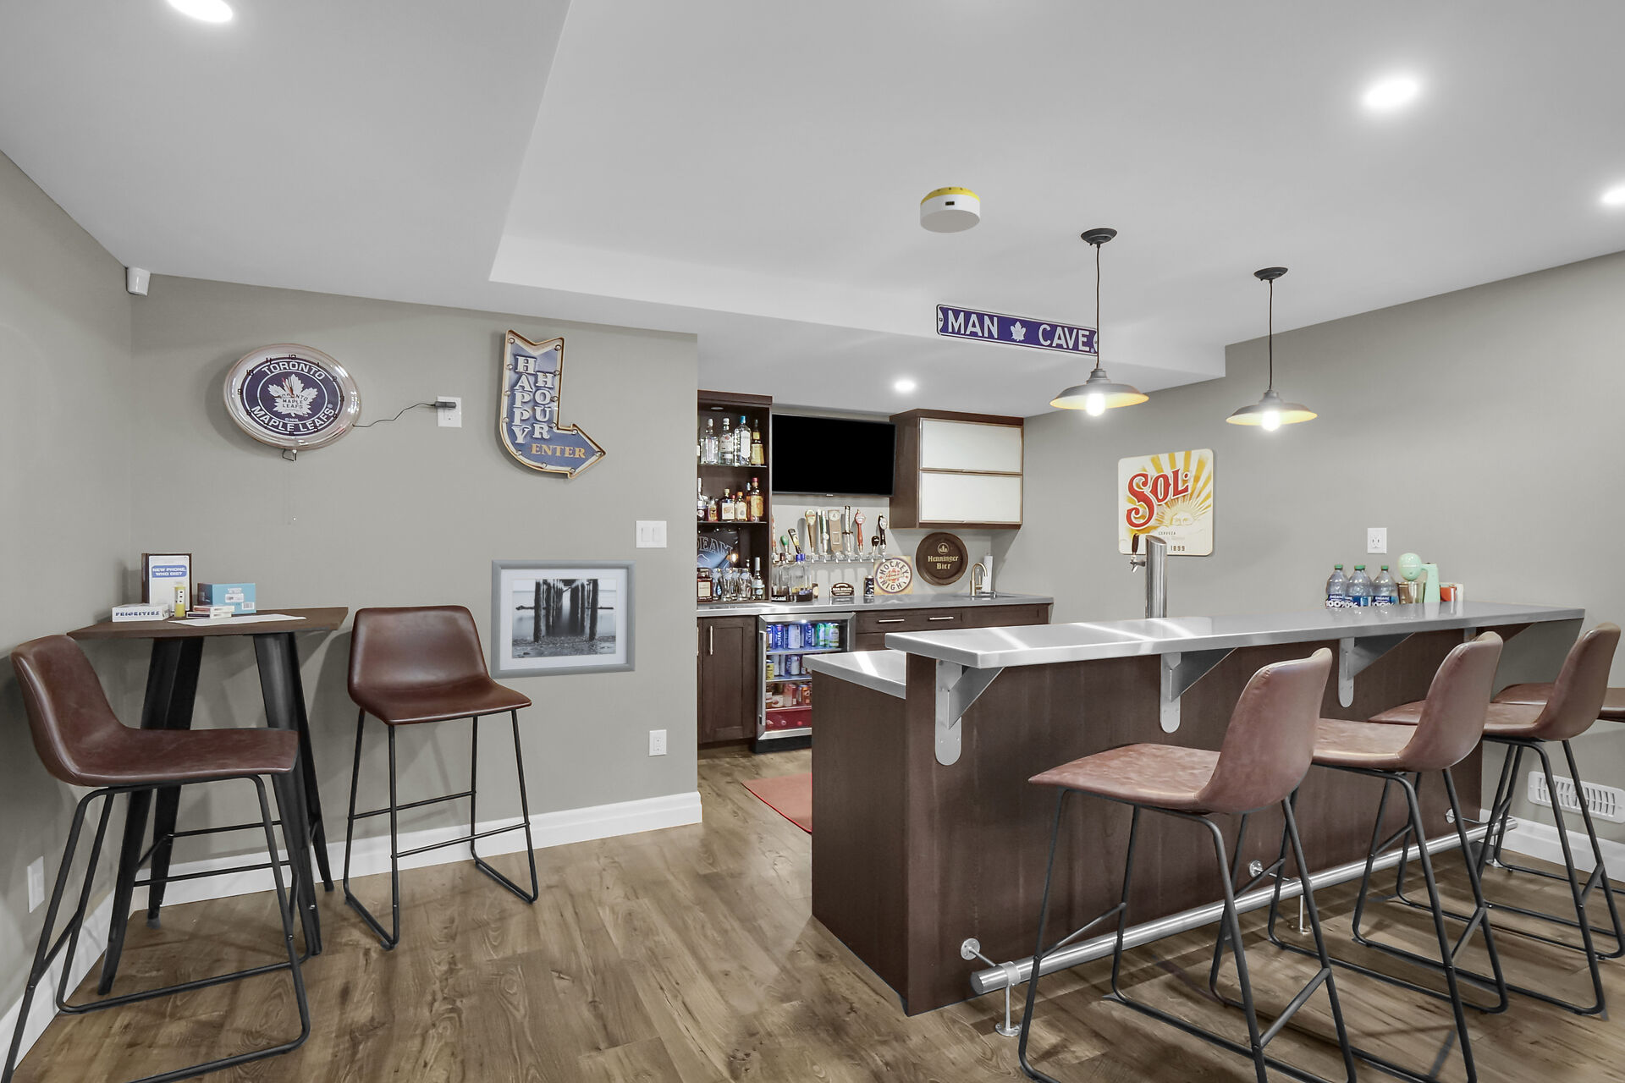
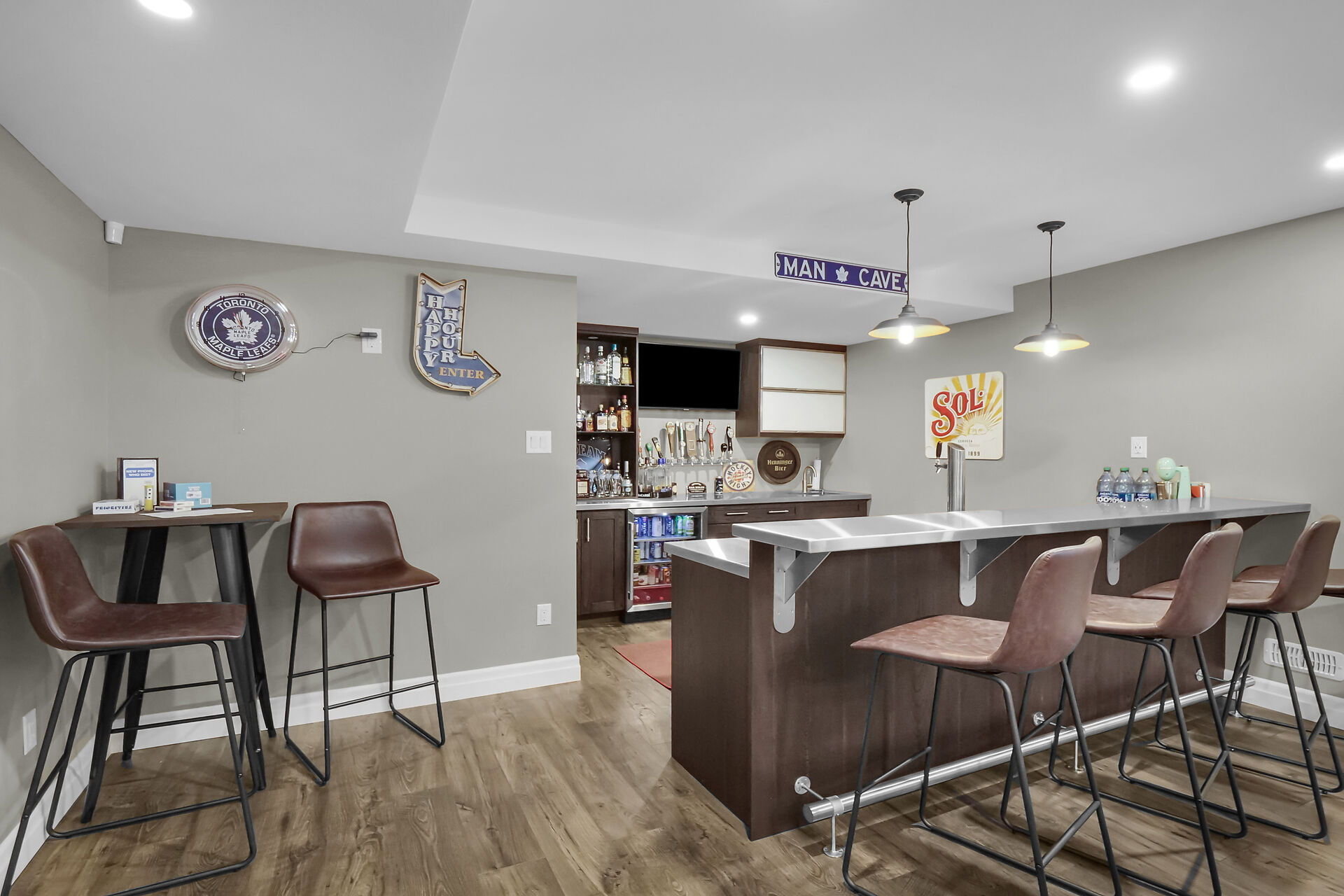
- smoke detector [919,186,981,233]
- wall art [490,560,636,681]
